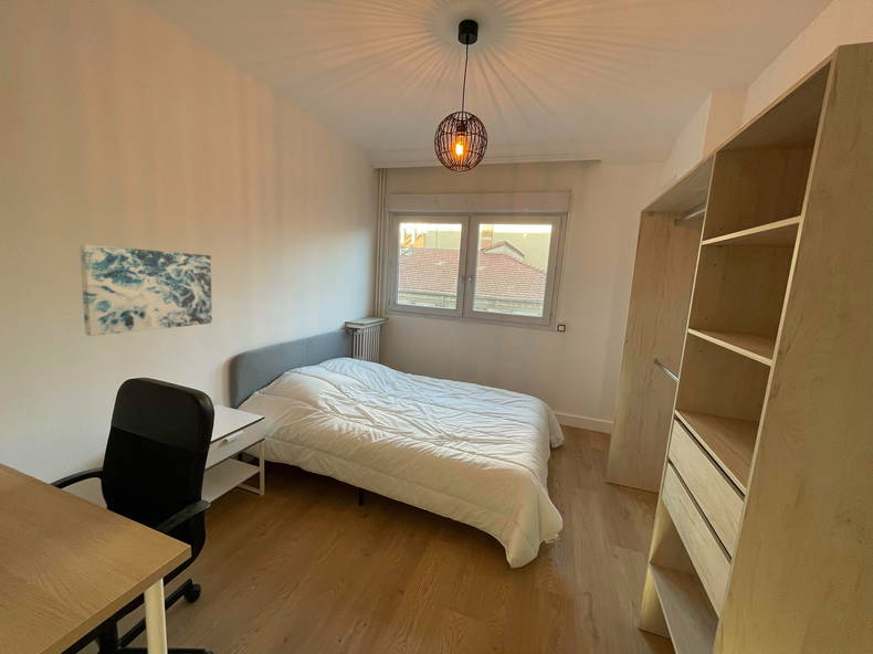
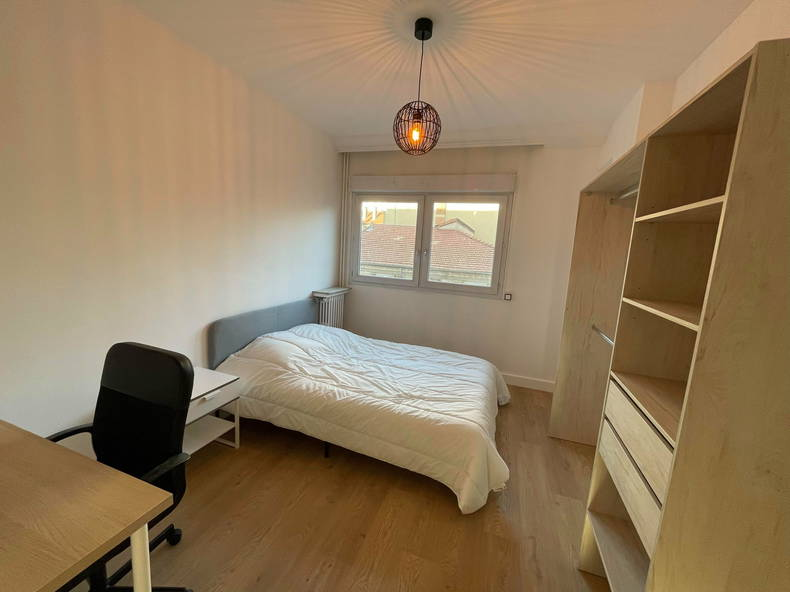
- wall art [78,243,213,337]
